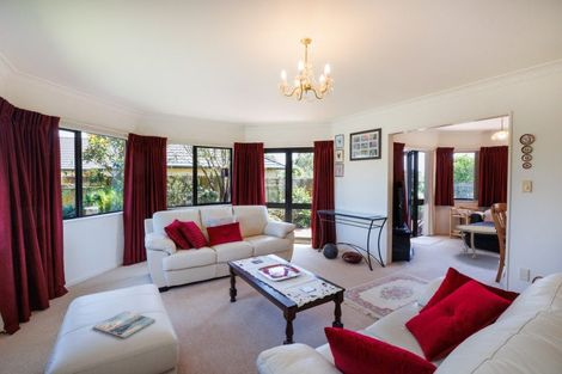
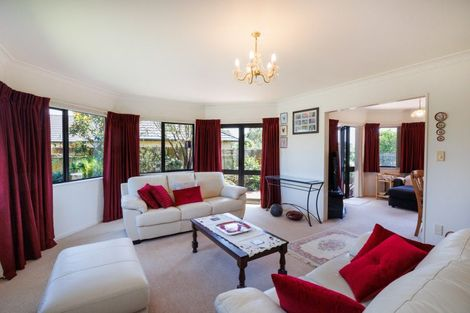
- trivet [454,223,499,260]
- magazine [92,309,157,339]
